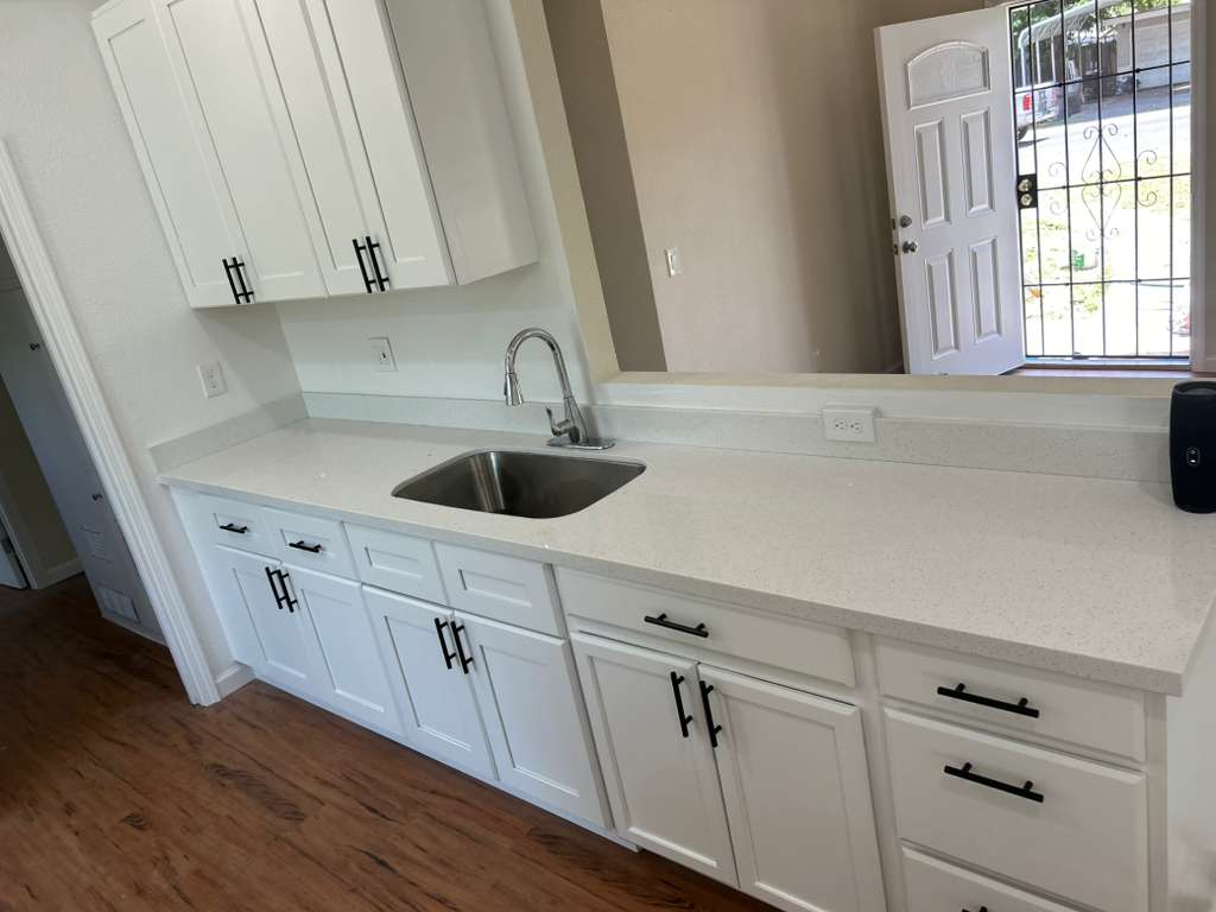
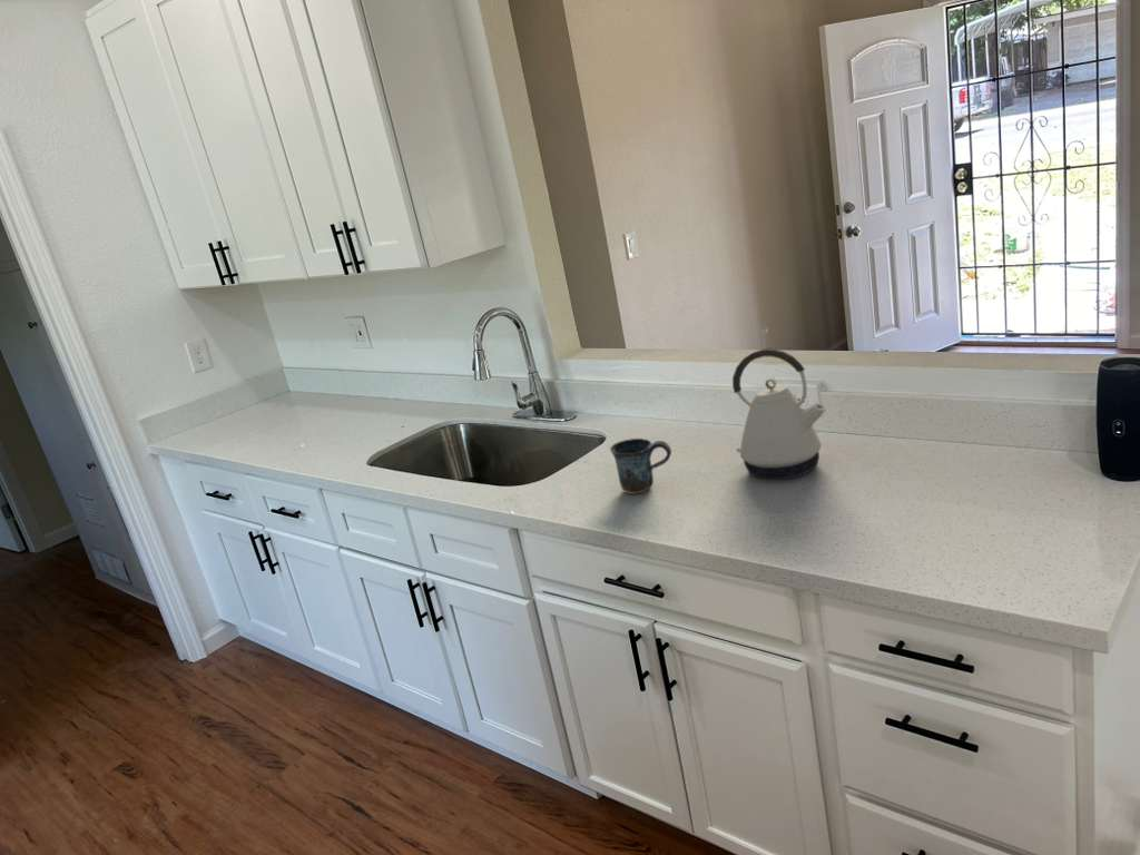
+ kettle [731,347,827,480]
+ mug [609,438,672,495]
